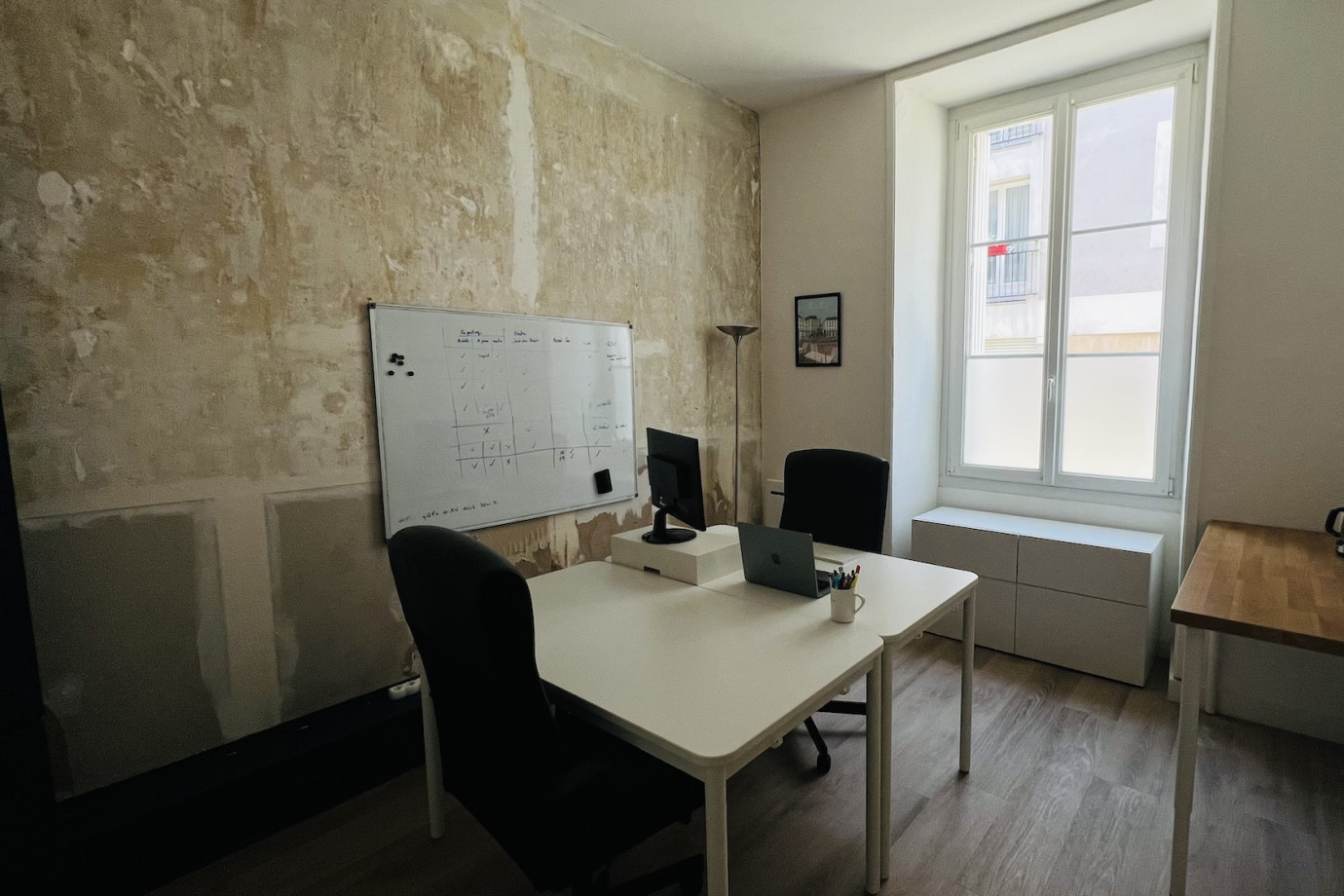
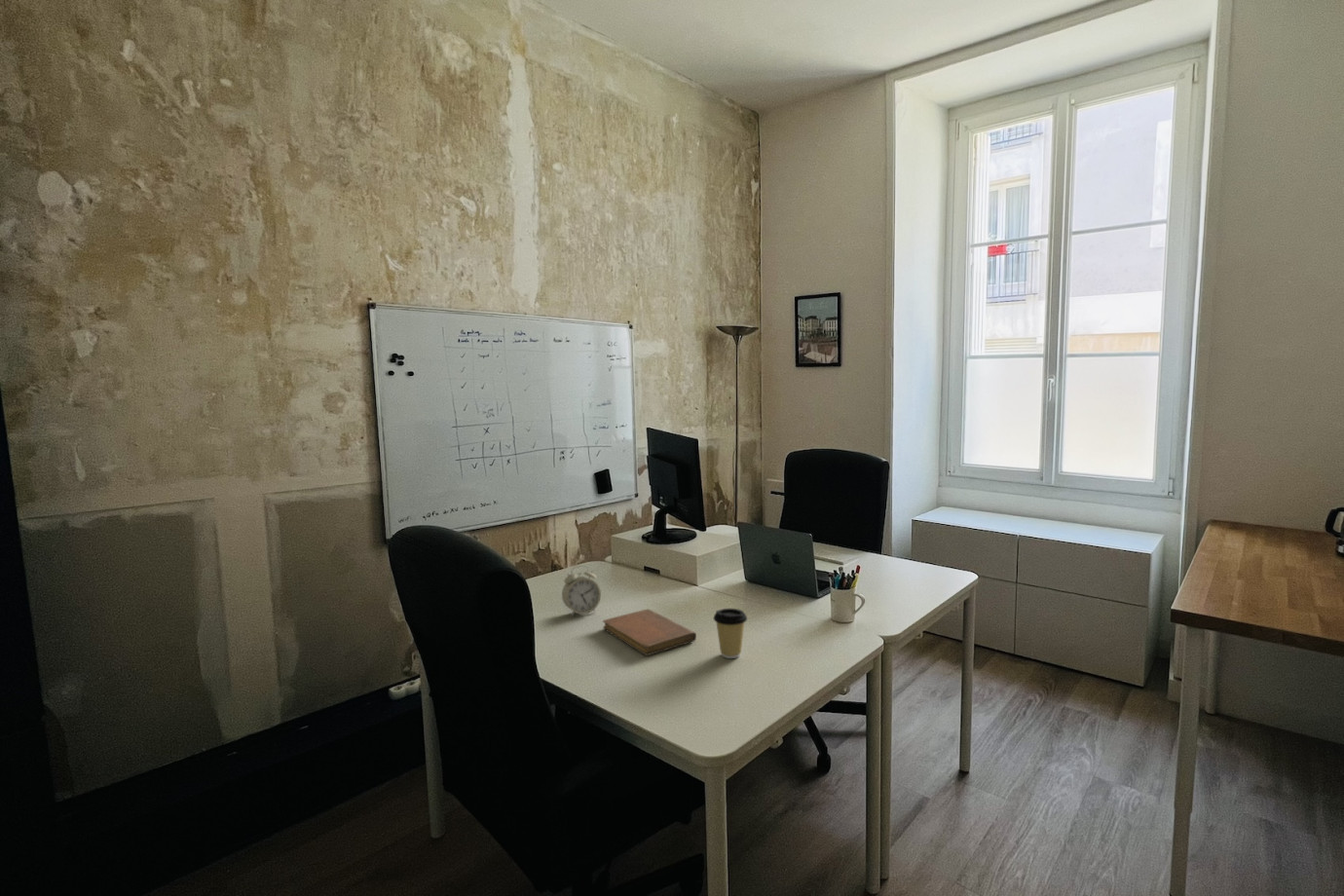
+ alarm clock [561,565,602,617]
+ notebook [602,608,697,656]
+ coffee cup [713,608,748,659]
